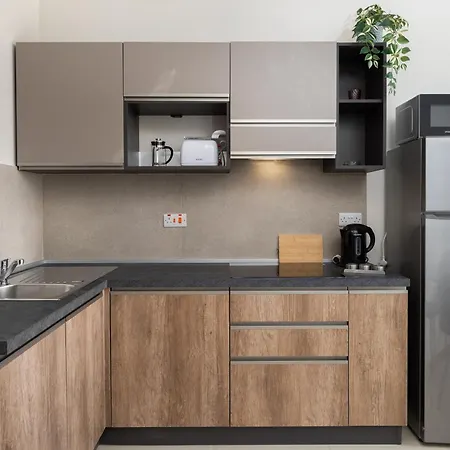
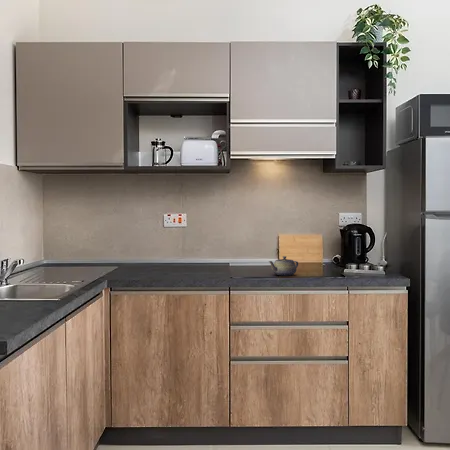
+ teapot [268,255,299,277]
